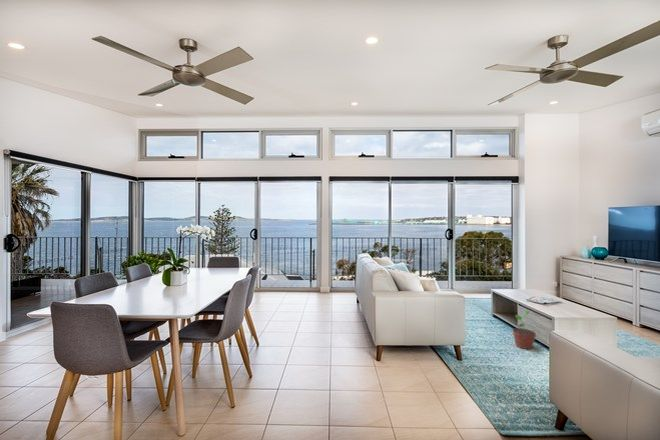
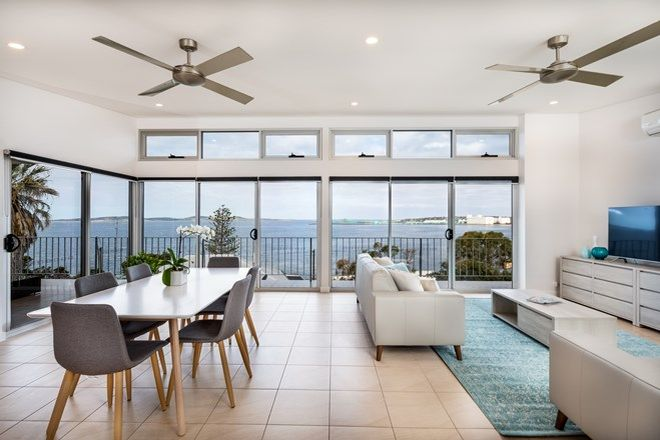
- potted plant [512,310,537,350]
